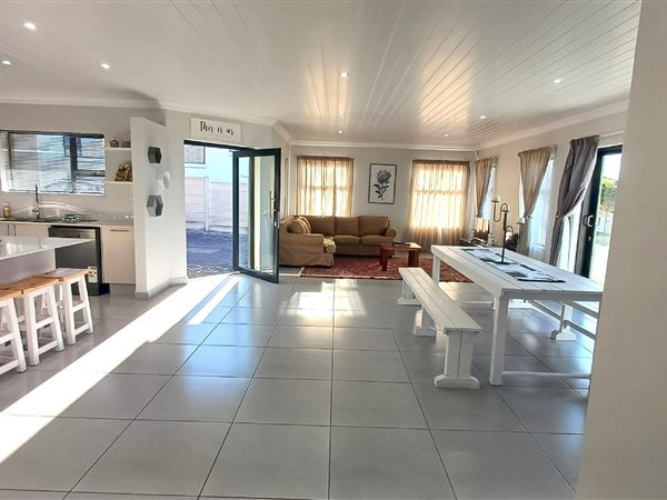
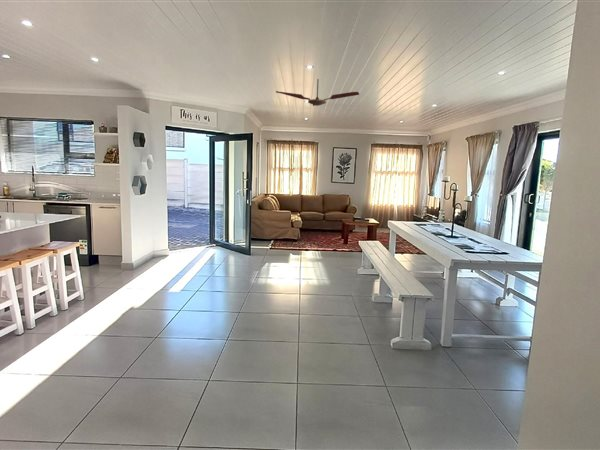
+ ceiling fan [274,78,360,107]
